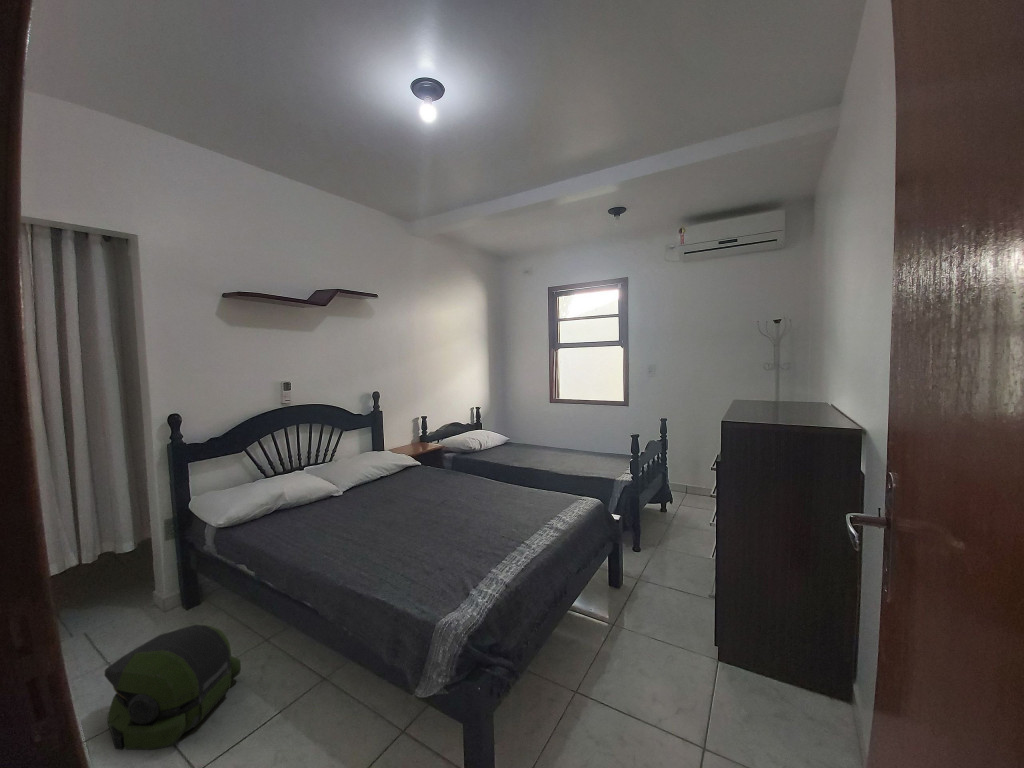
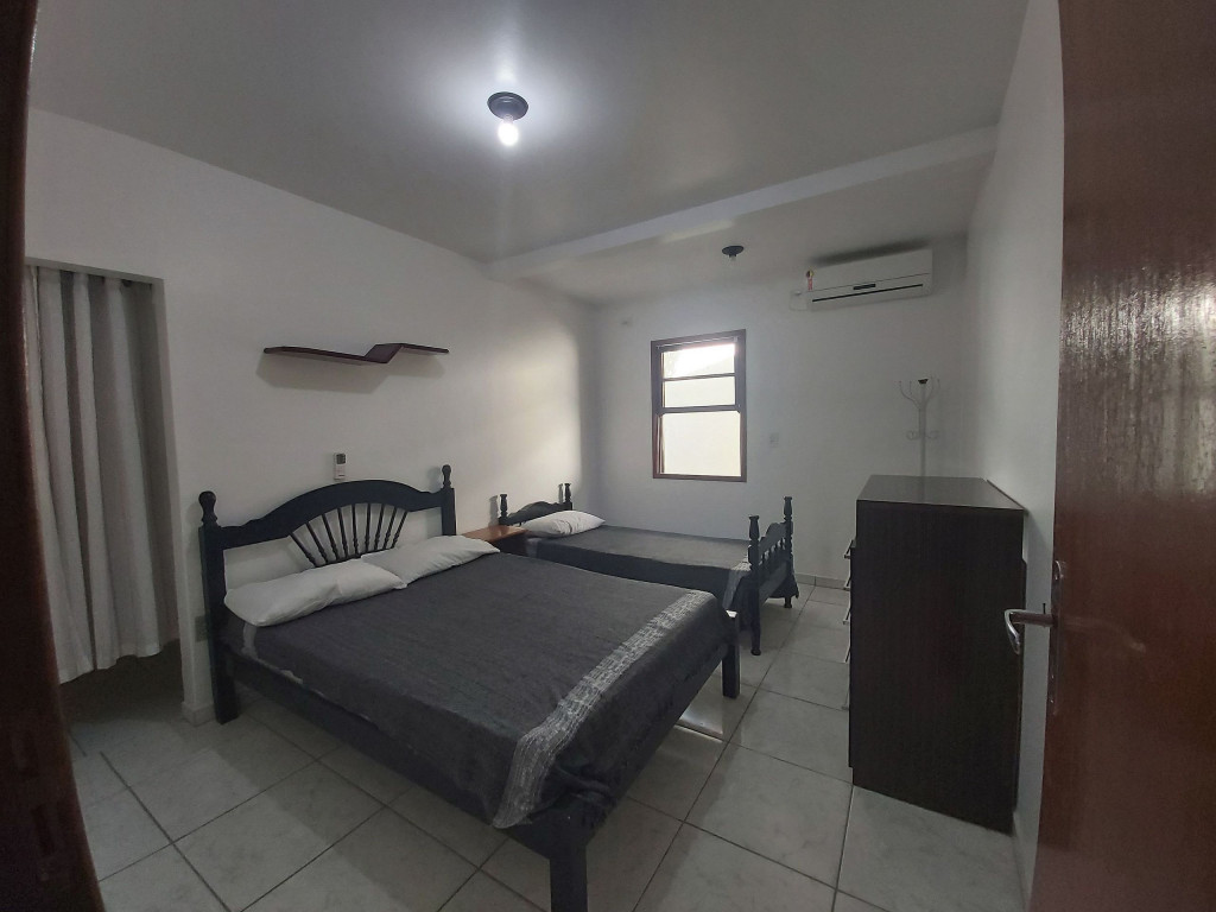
- backpack [104,623,242,751]
